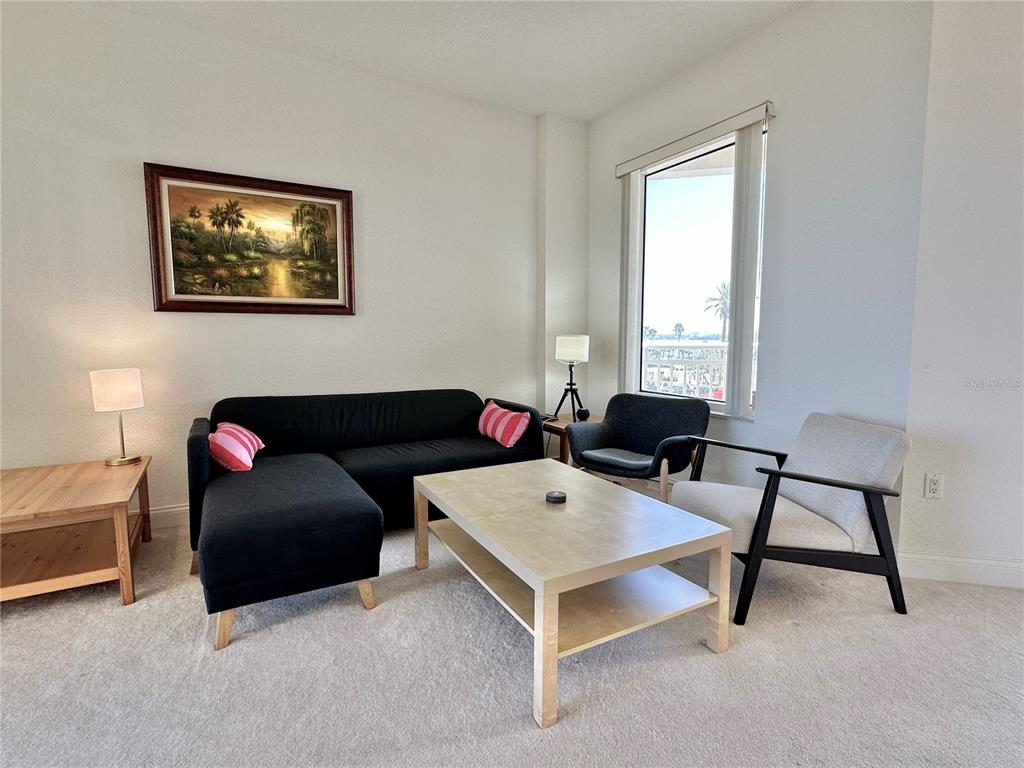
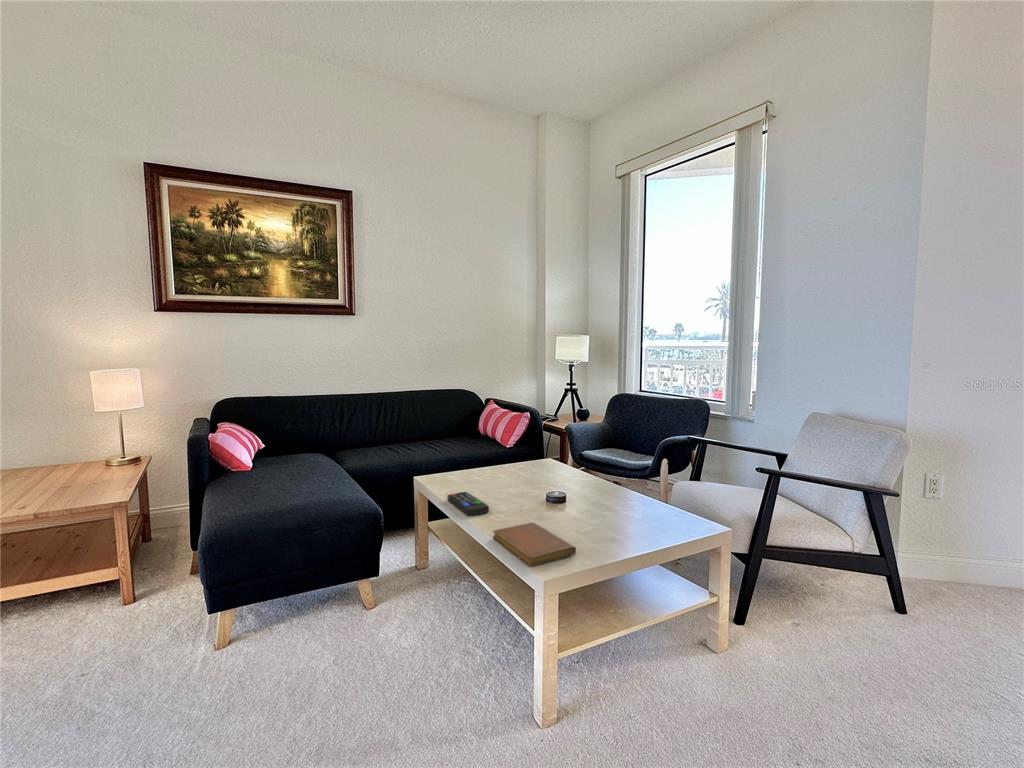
+ remote control [447,491,490,517]
+ notebook [492,522,577,567]
